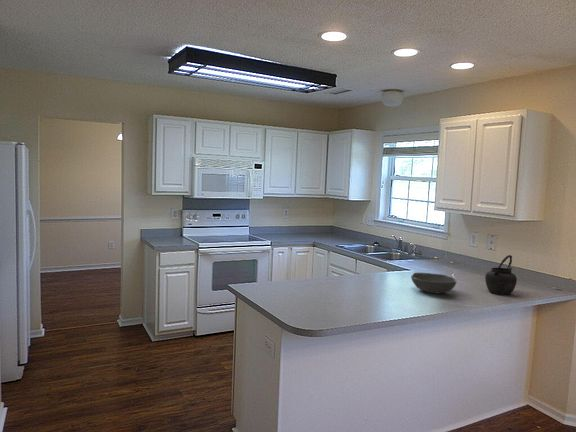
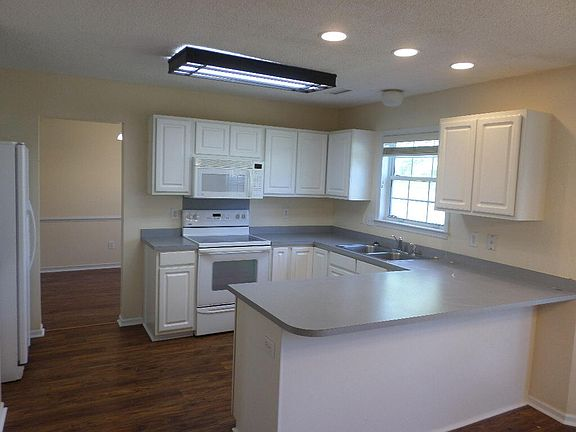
- bowl [410,272,458,294]
- kettle [484,254,518,296]
